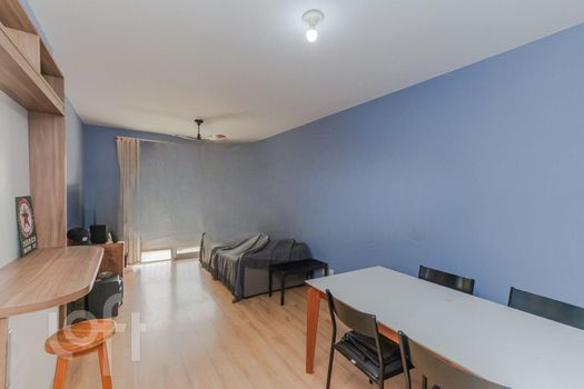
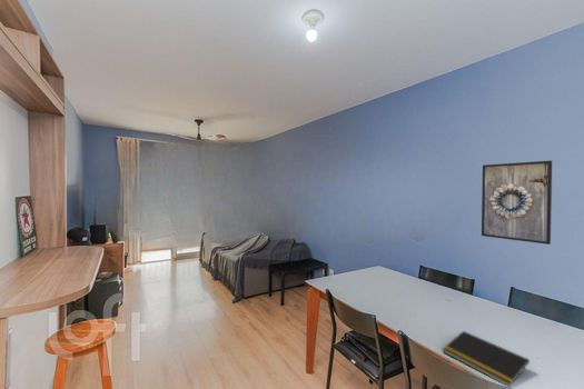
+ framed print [481,160,553,246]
+ notepad [442,330,531,388]
